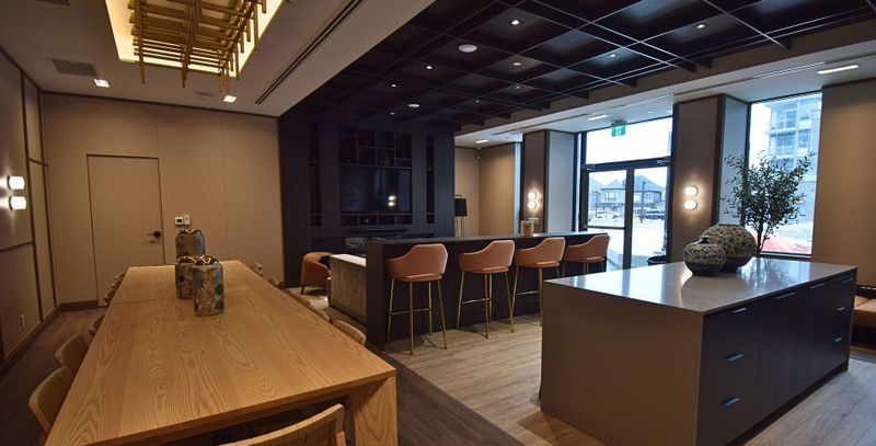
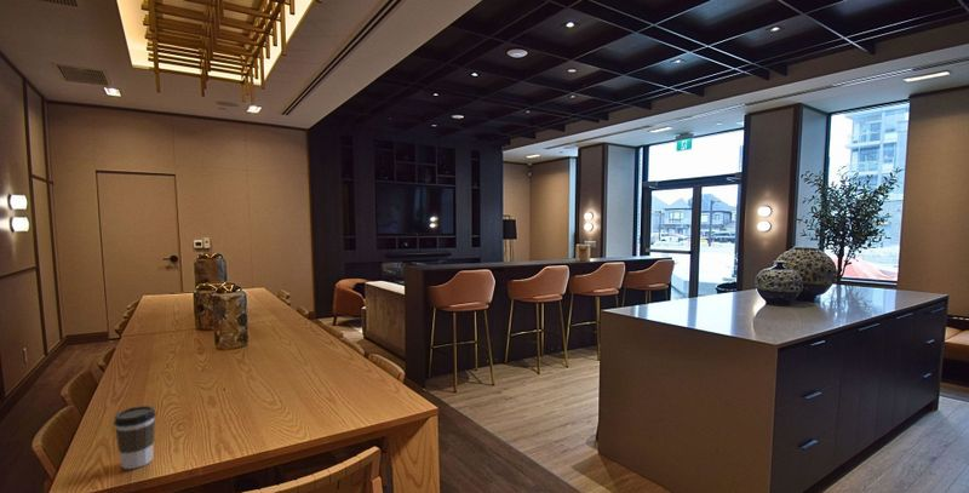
+ coffee cup [113,405,157,470]
